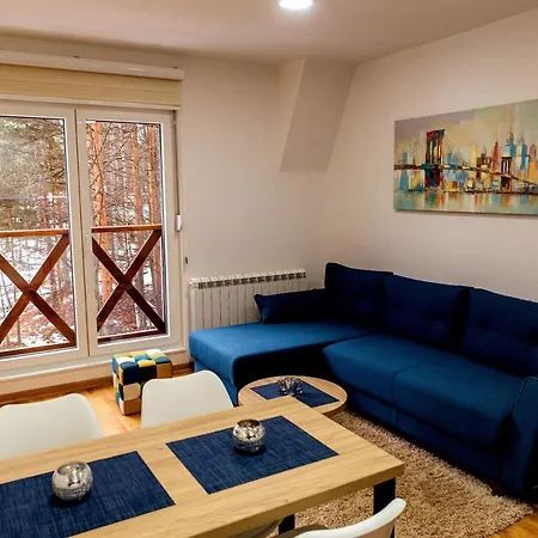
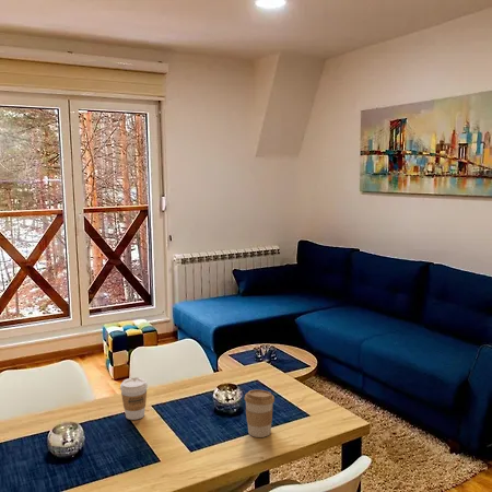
+ coffee cup [119,376,149,421]
+ coffee cup [243,389,276,438]
